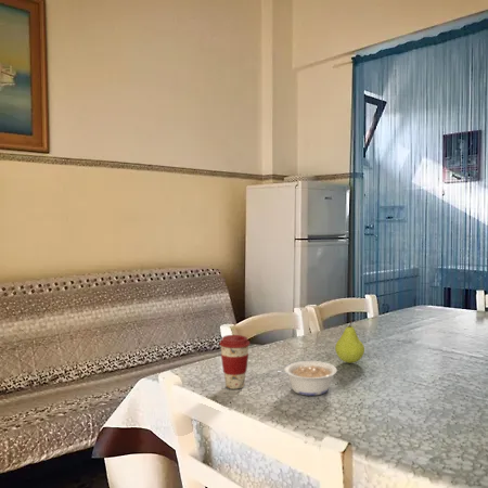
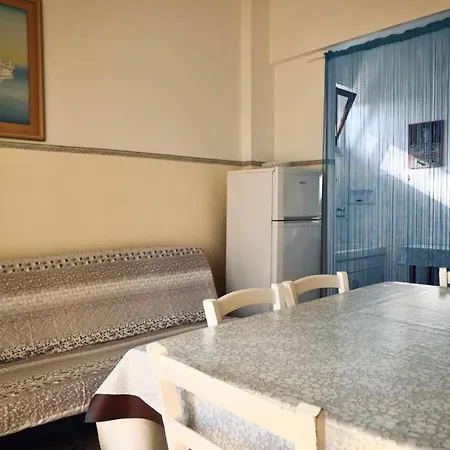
- coffee cup [218,334,251,390]
- legume [275,360,338,397]
- fruit [334,320,365,364]
